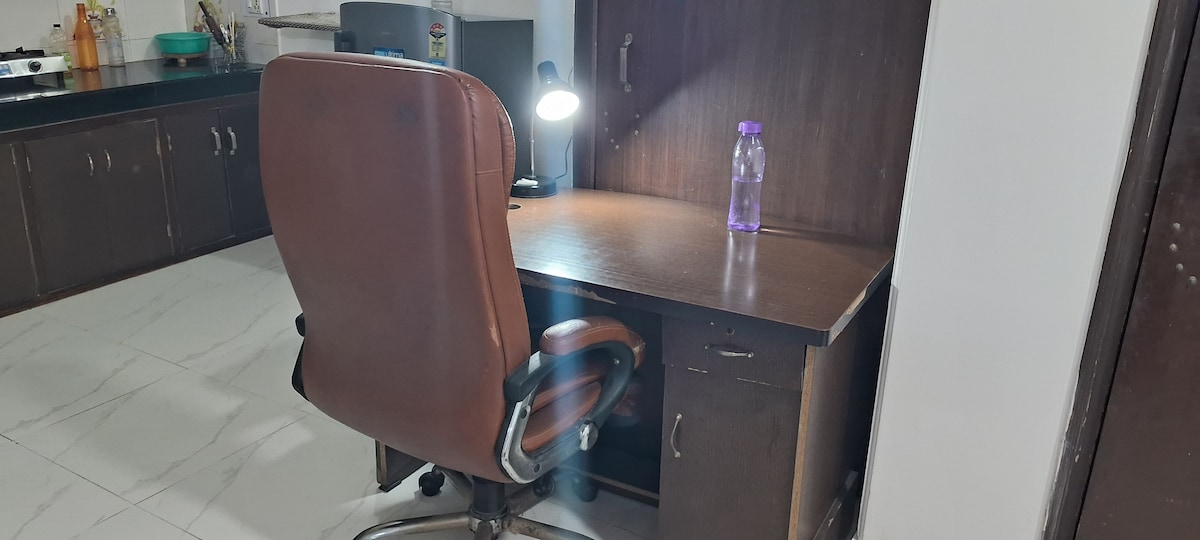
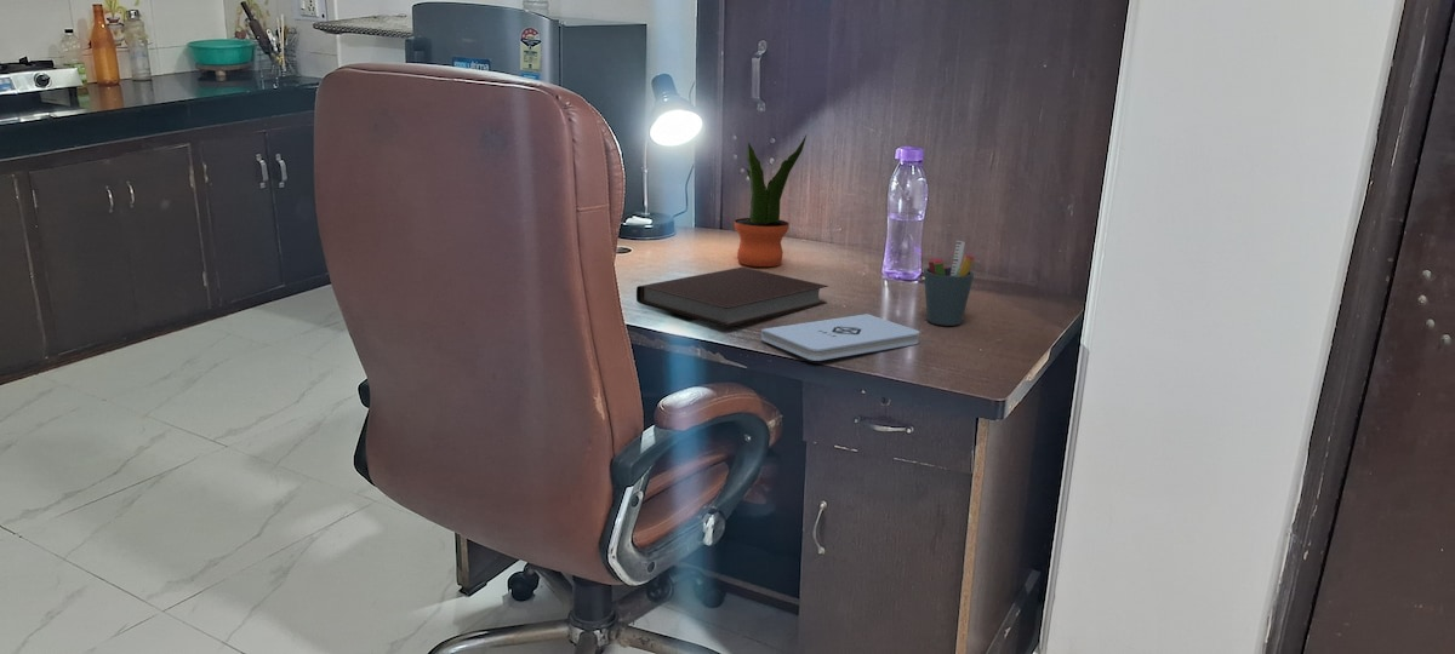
+ notebook [635,266,829,328]
+ potted plant [734,133,808,268]
+ notepad [760,312,920,362]
+ pen holder [923,240,975,327]
